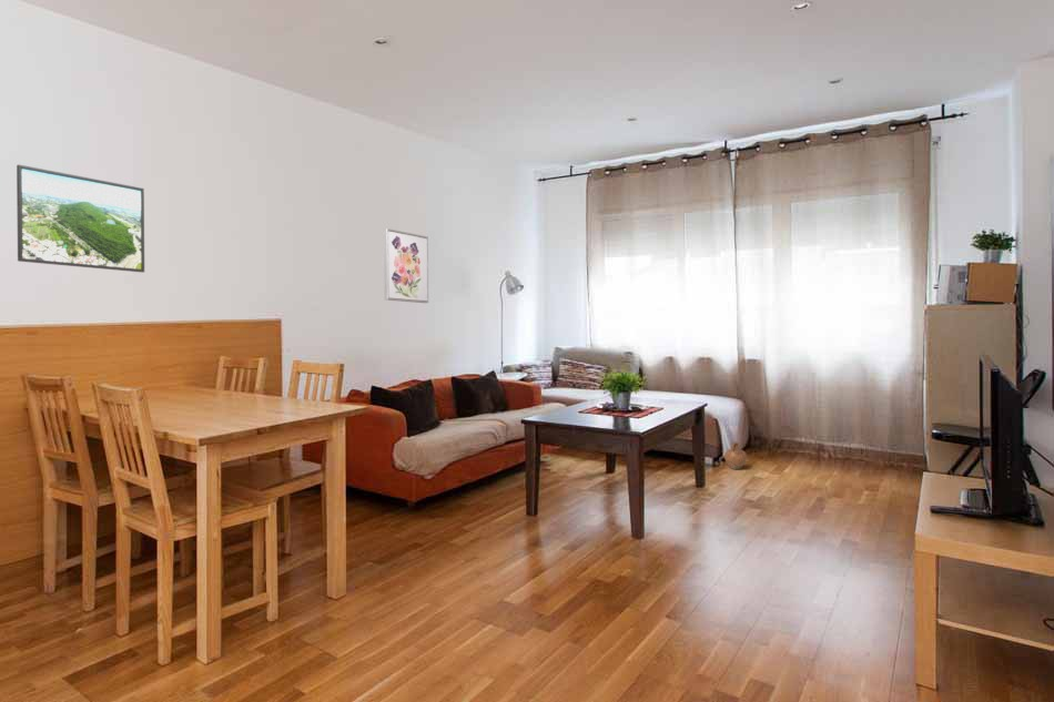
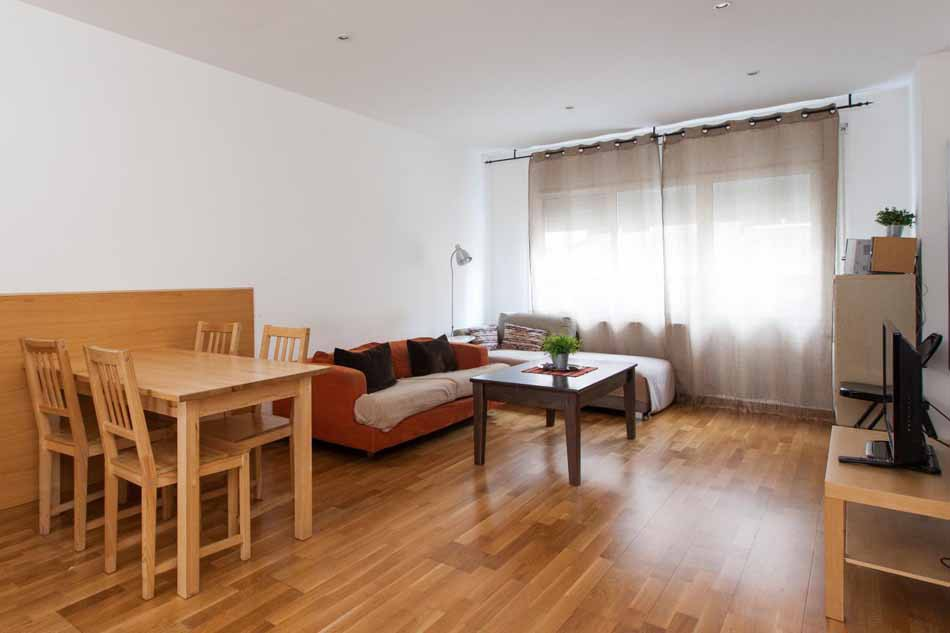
- ceramic jug [723,440,748,470]
- wall art [383,227,429,304]
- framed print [16,163,145,274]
